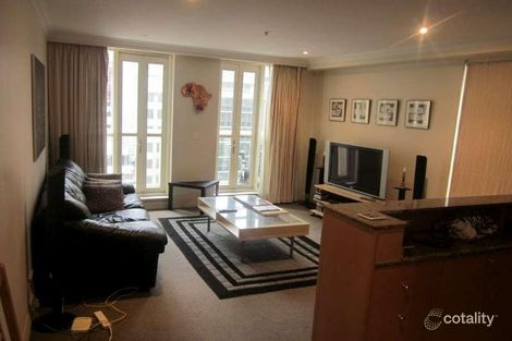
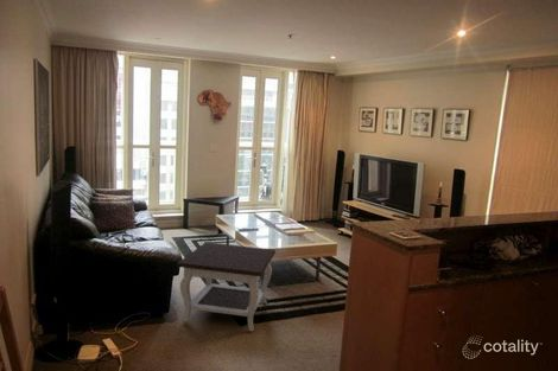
+ side table [177,241,277,332]
